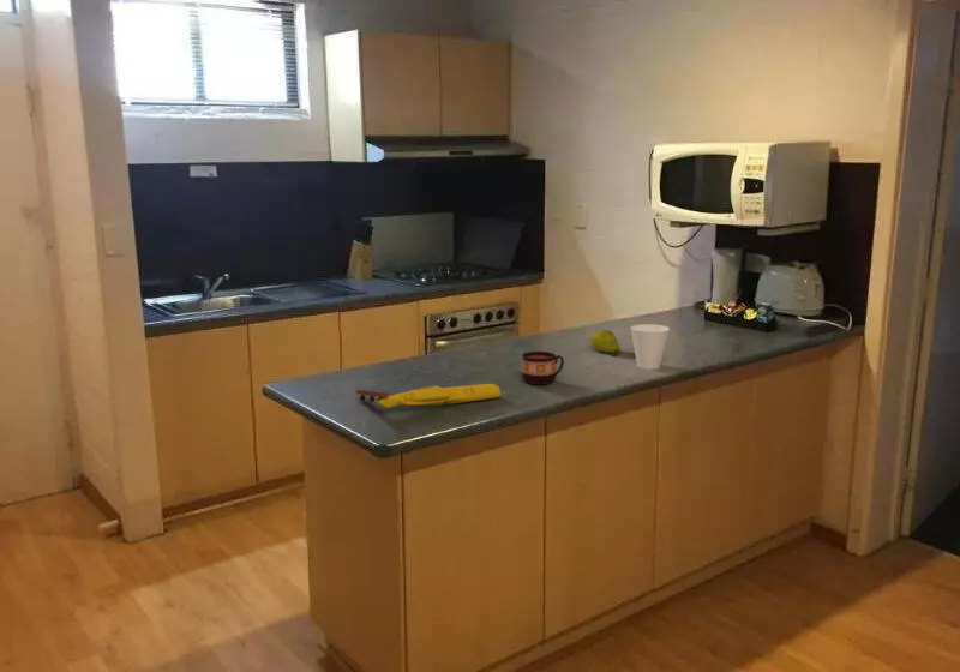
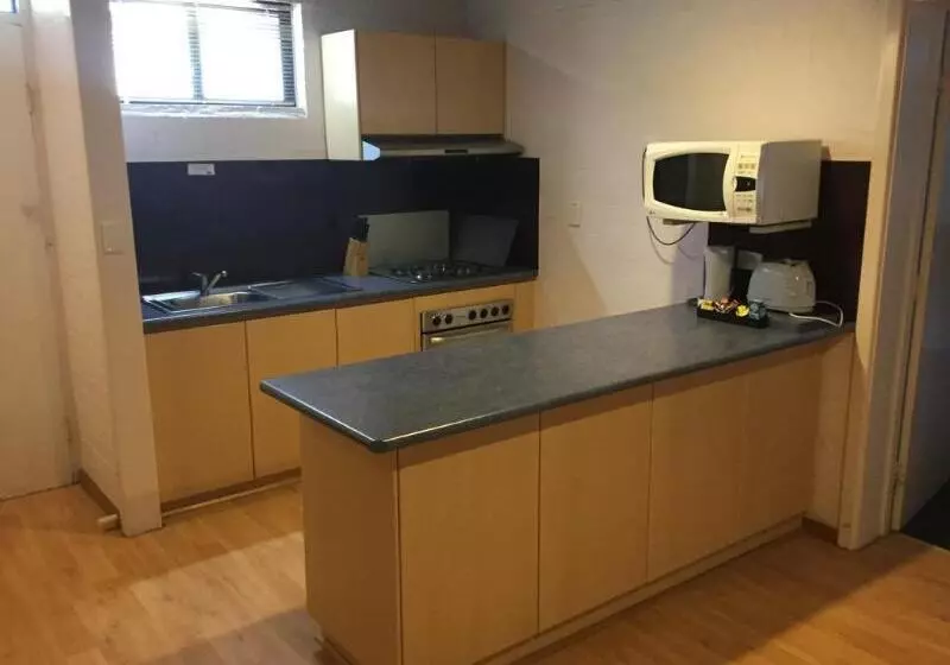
- cup [629,323,671,371]
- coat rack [355,383,502,409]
- cup [521,350,565,385]
- fruit [589,329,622,358]
